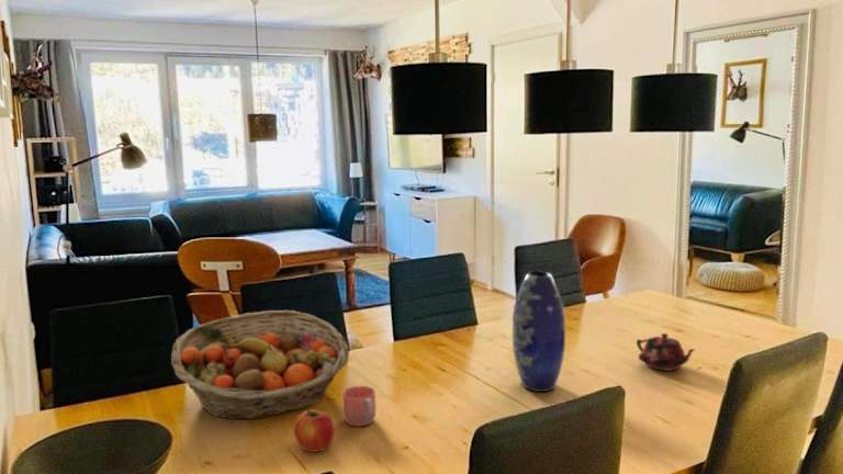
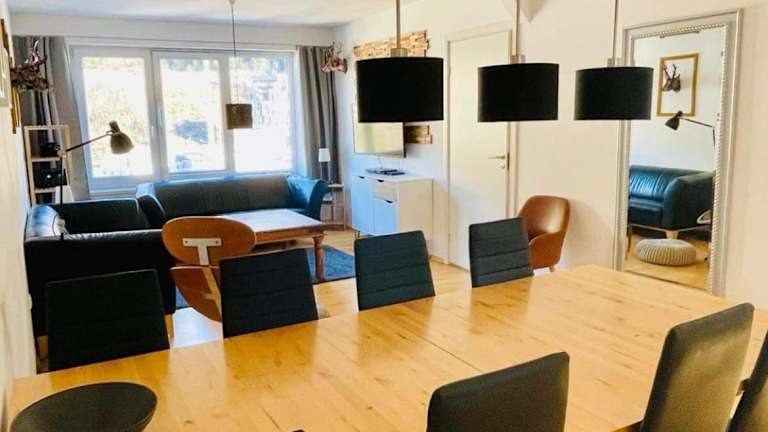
- teapot [636,332,696,372]
- fruit basket [170,309,349,420]
- apple [293,408,335,453]
- mug [342,385,376,427]
- vase [512,271,566,393]
